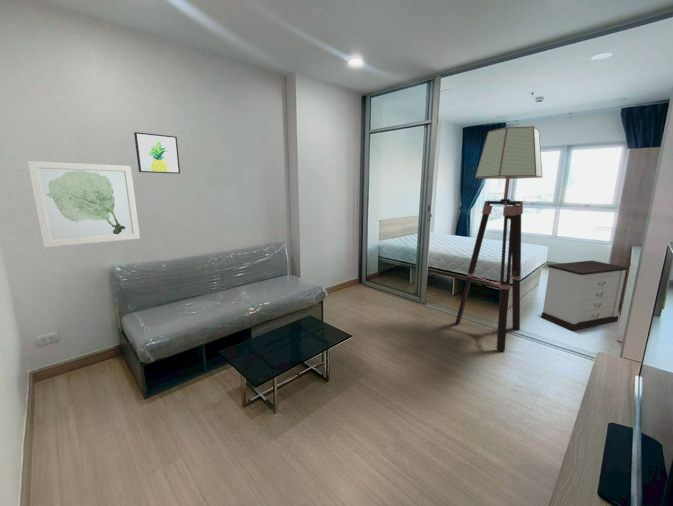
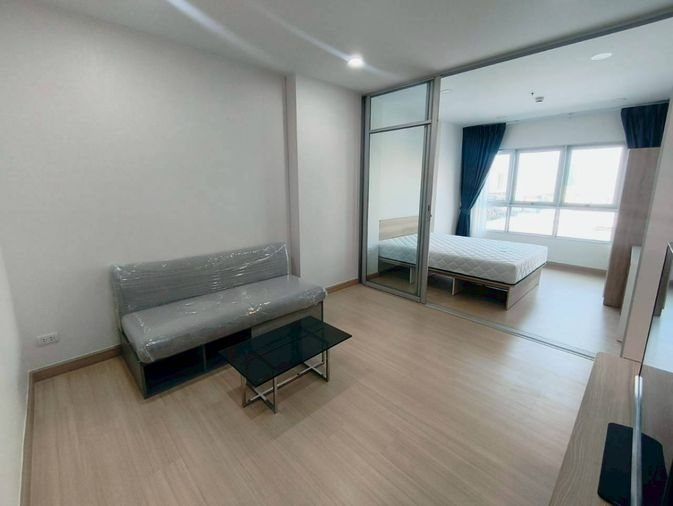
- floor lamp [454,125,543,352]
- wall art [27,160,141,248]
- nightstand [540,260,629,331]
- wall art [133,131,181,175]
